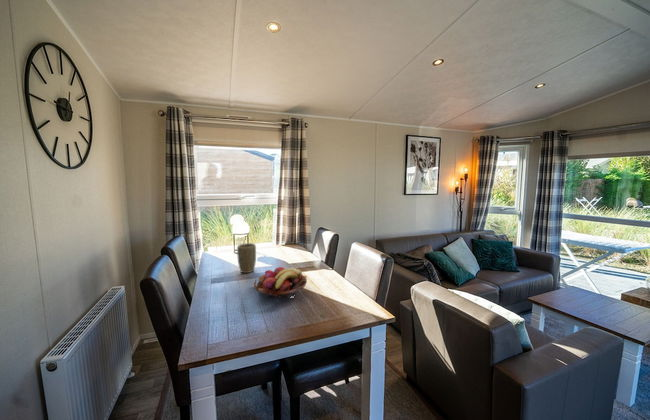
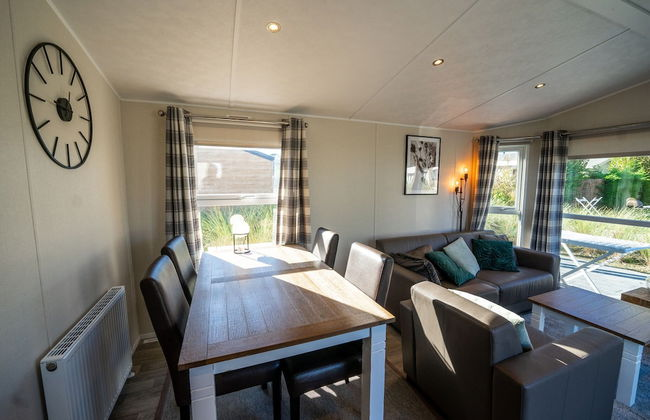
- plant pot [236,242,257,274]
- fruit basket [253,266,308,299]
